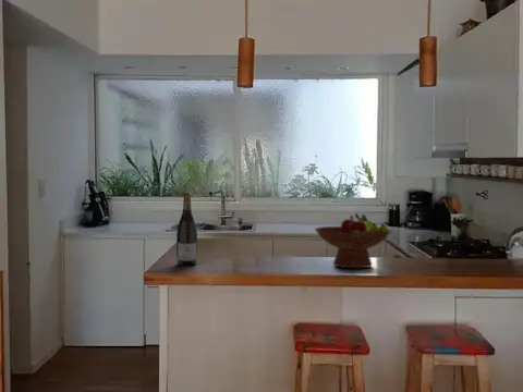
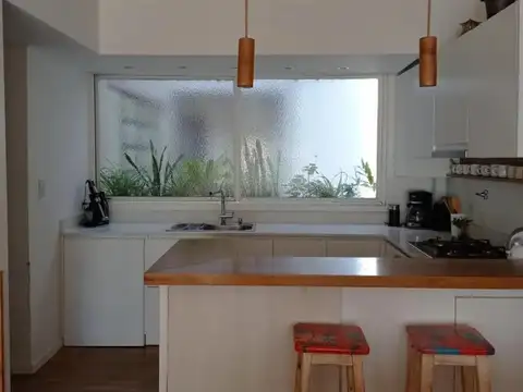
- wine bottle [175,192,198,267]
- fruit bowl [314,212,393,269]
